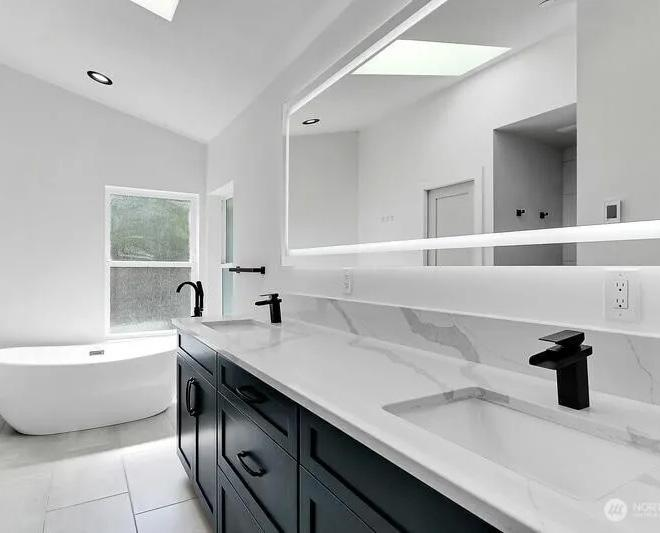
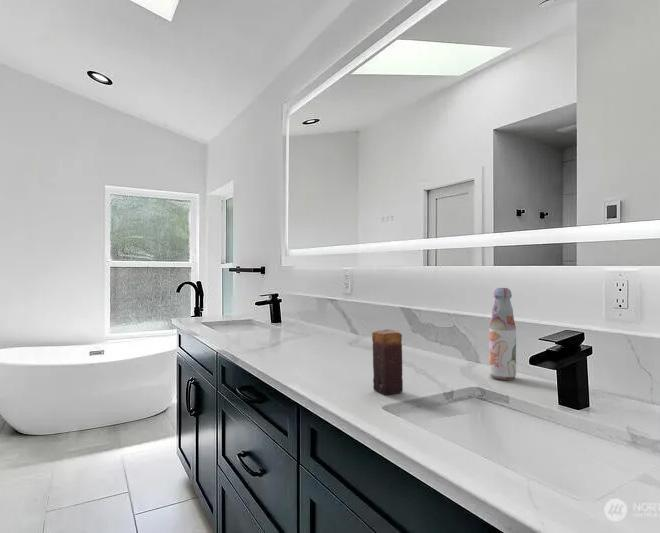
+ bottle [488,287,517,381]
+ candle [371,328,404,396]
